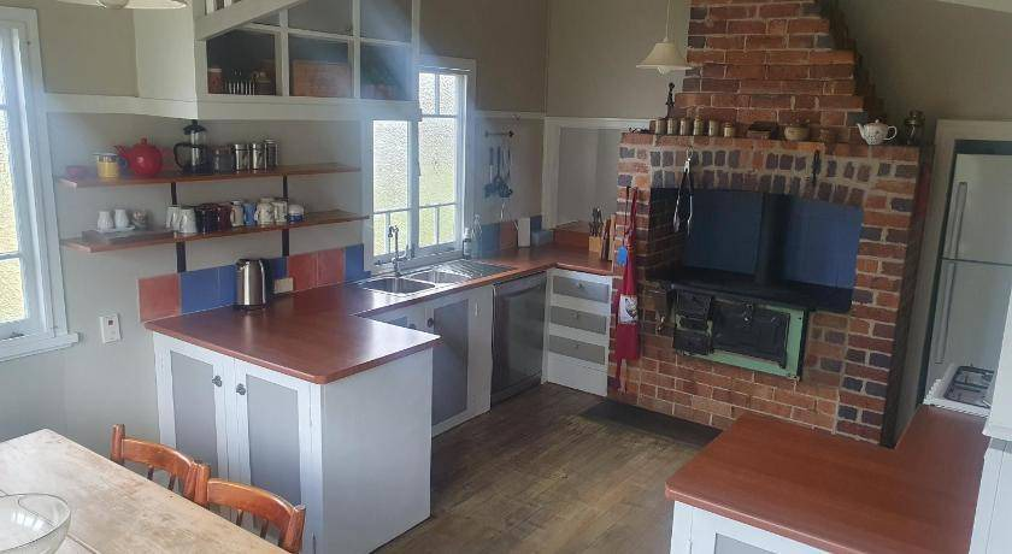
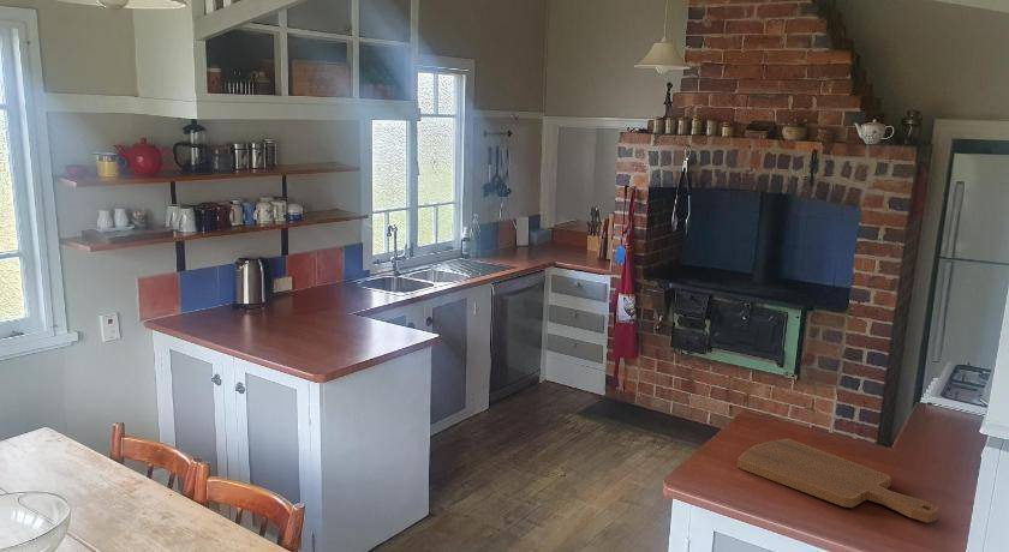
+ cutting board [735,438,941,523]
